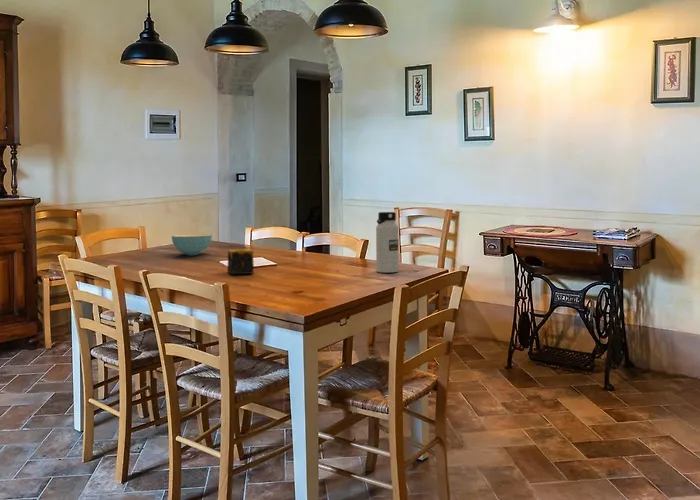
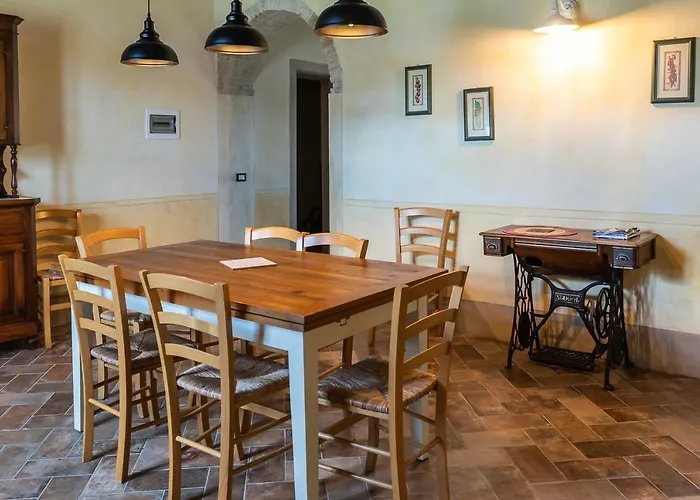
- cereal bowl [171,233,213,256]
- candle [227,248,255,275]
- water bottle [375,211,400,273]
